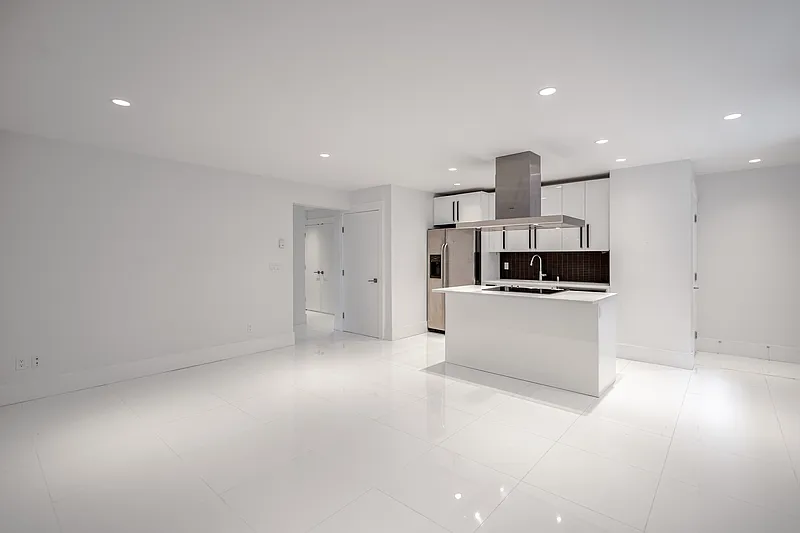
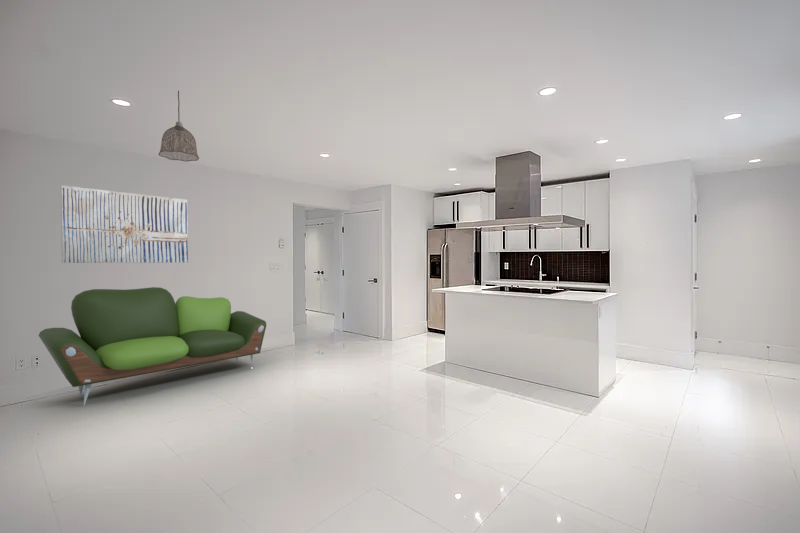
+ sofa [38,286,267,406]
+ wall art [60,184,189,264]
+ pendant lamp [158,90,200,162]
